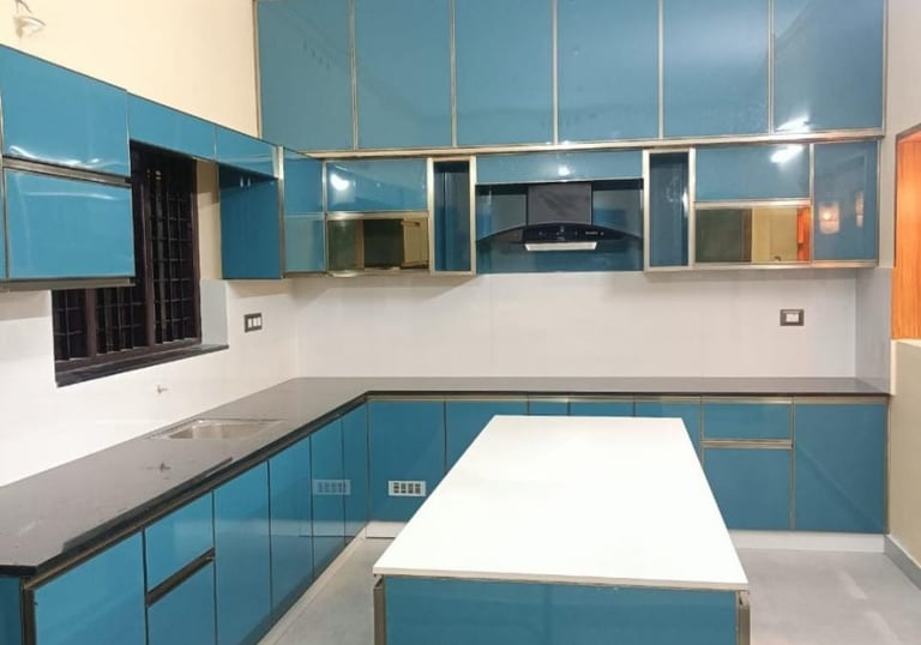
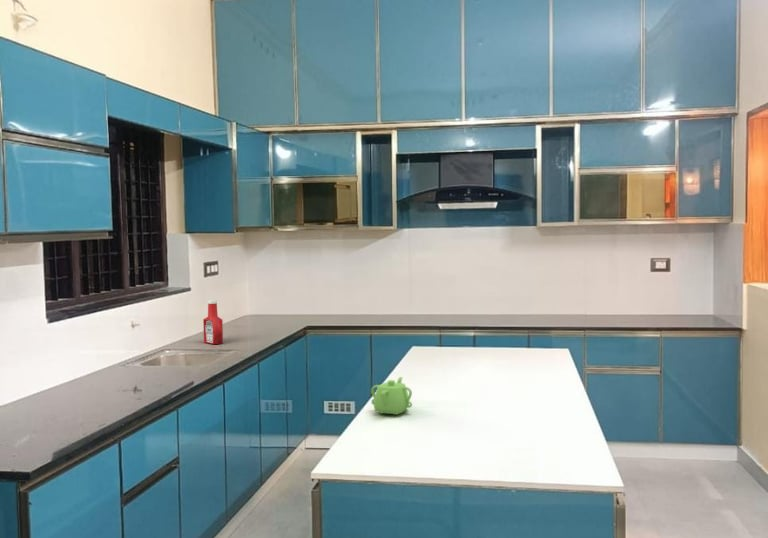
+ teapot [370,376,413,416]
+ soap bottle [202,299,224,345]
